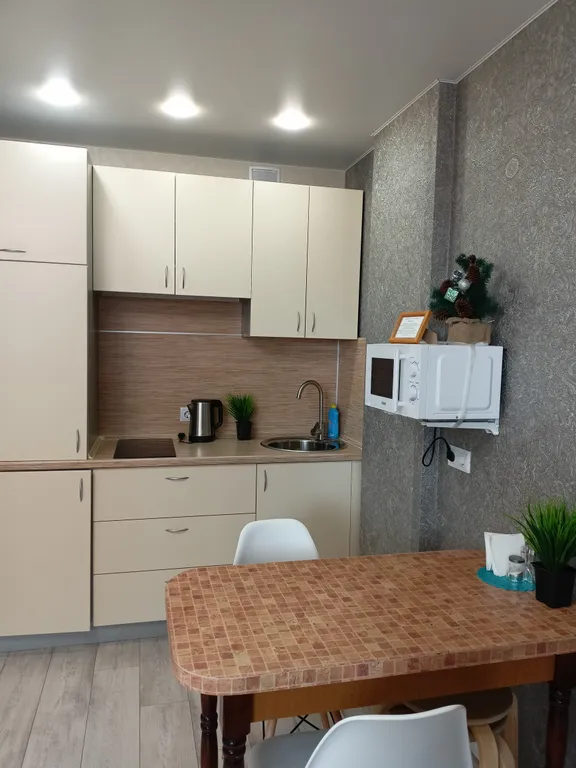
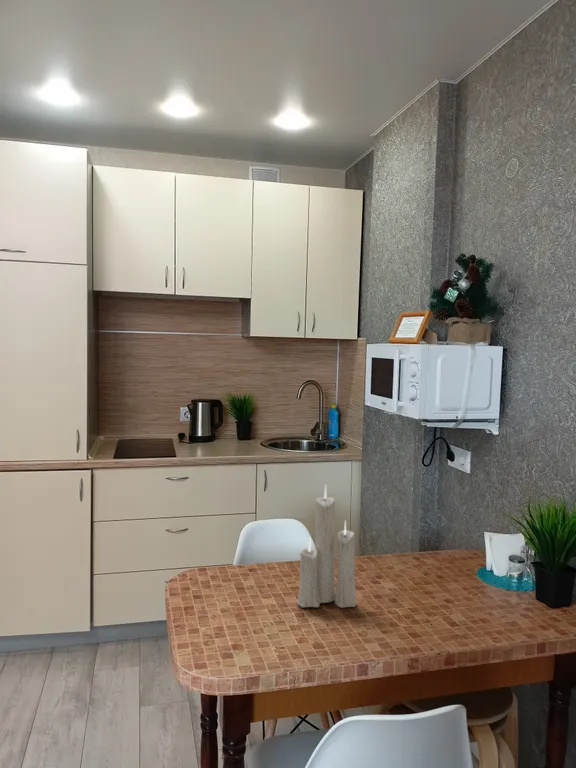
+ candle [296,483,357,609]
